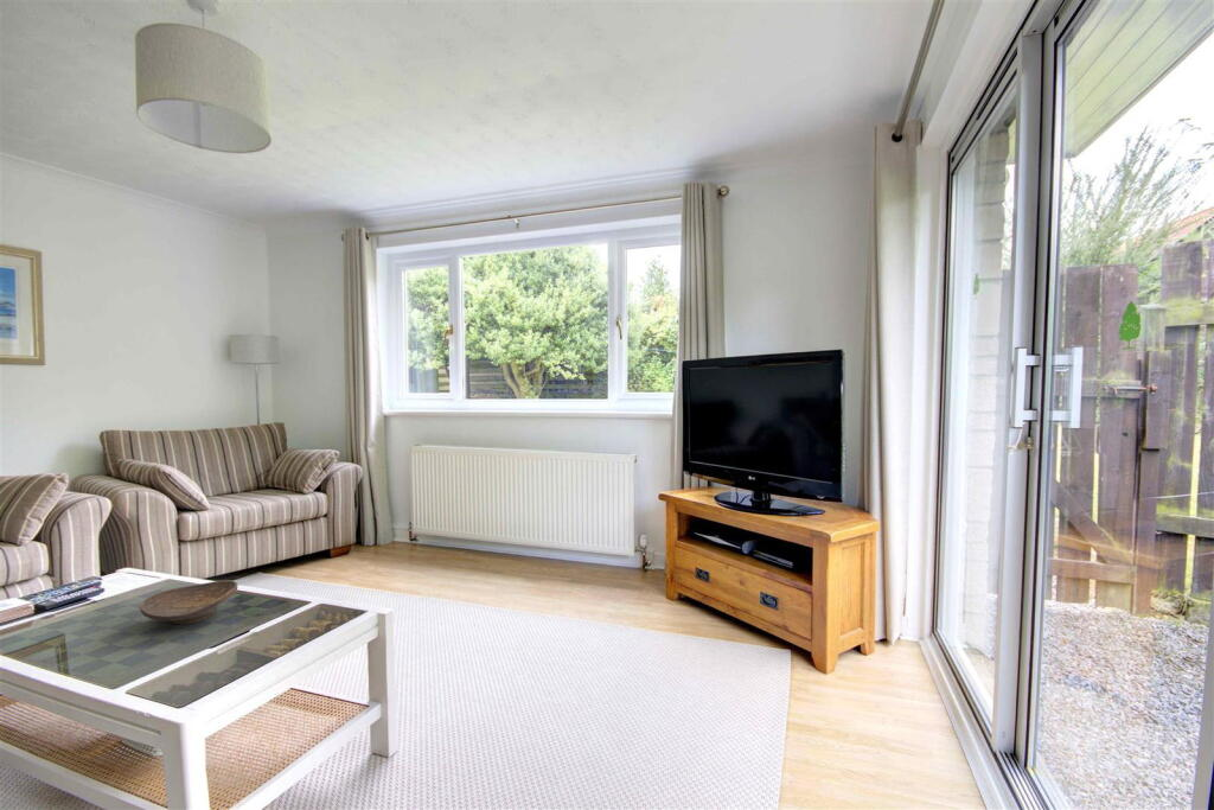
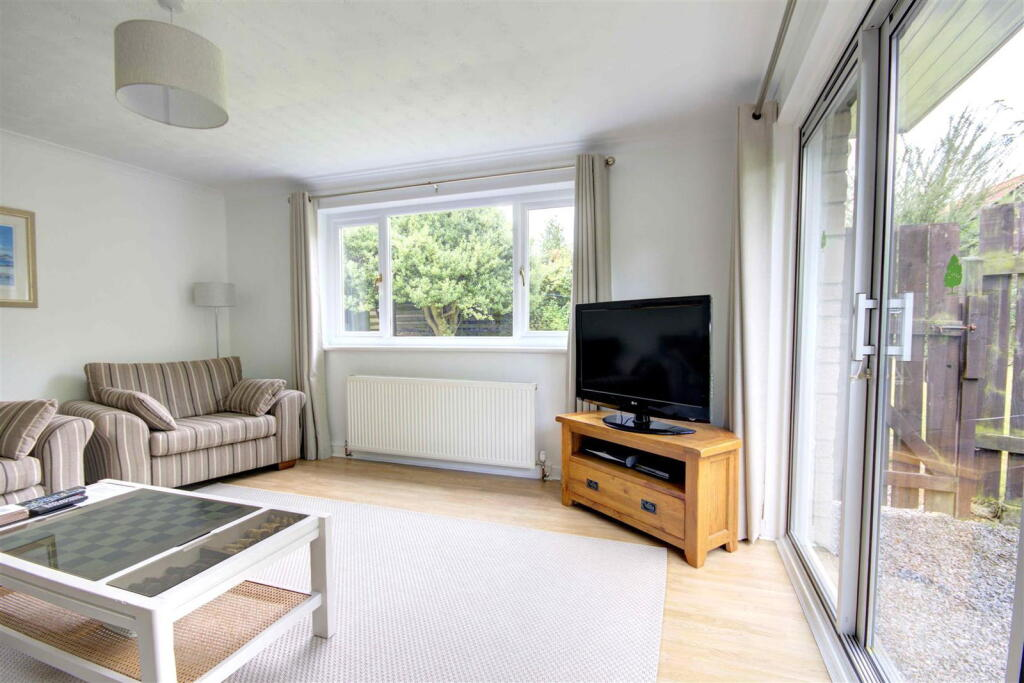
- decorative bowl [139,579,239,625]
